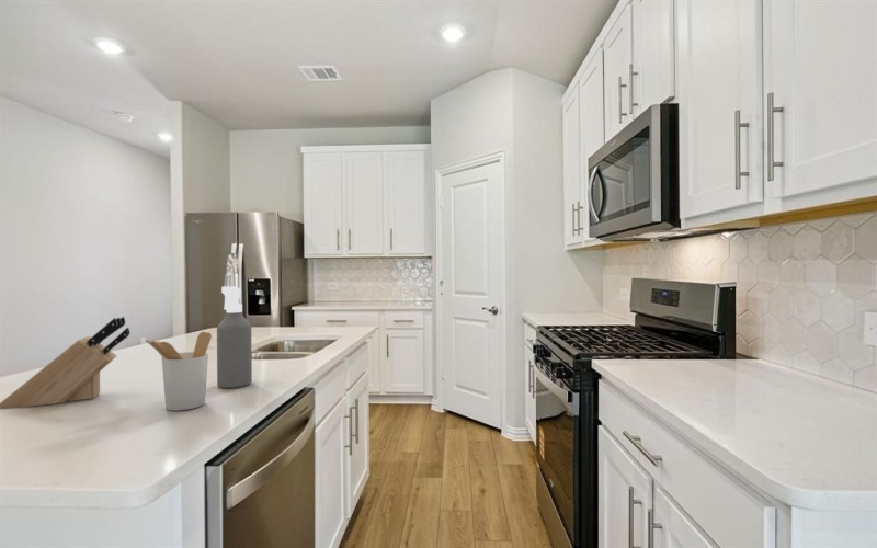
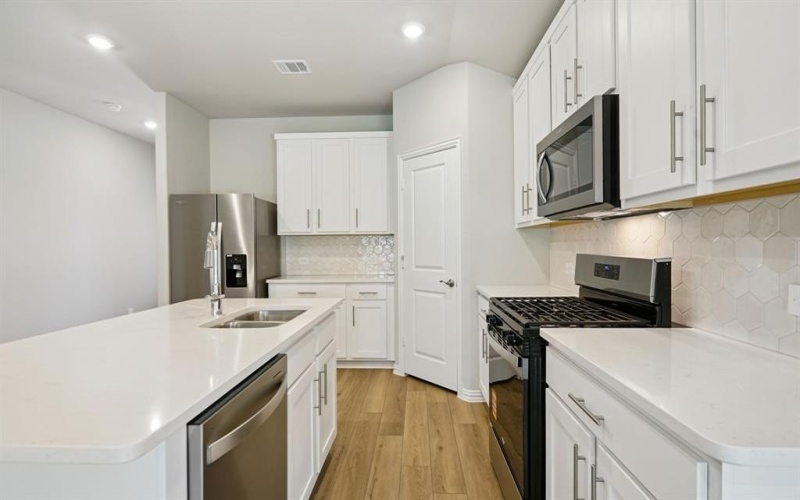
- spray bottle [216,285,253,389]
- knife block [0,316,132,410]
- utensil holder [145,331,213,412]
